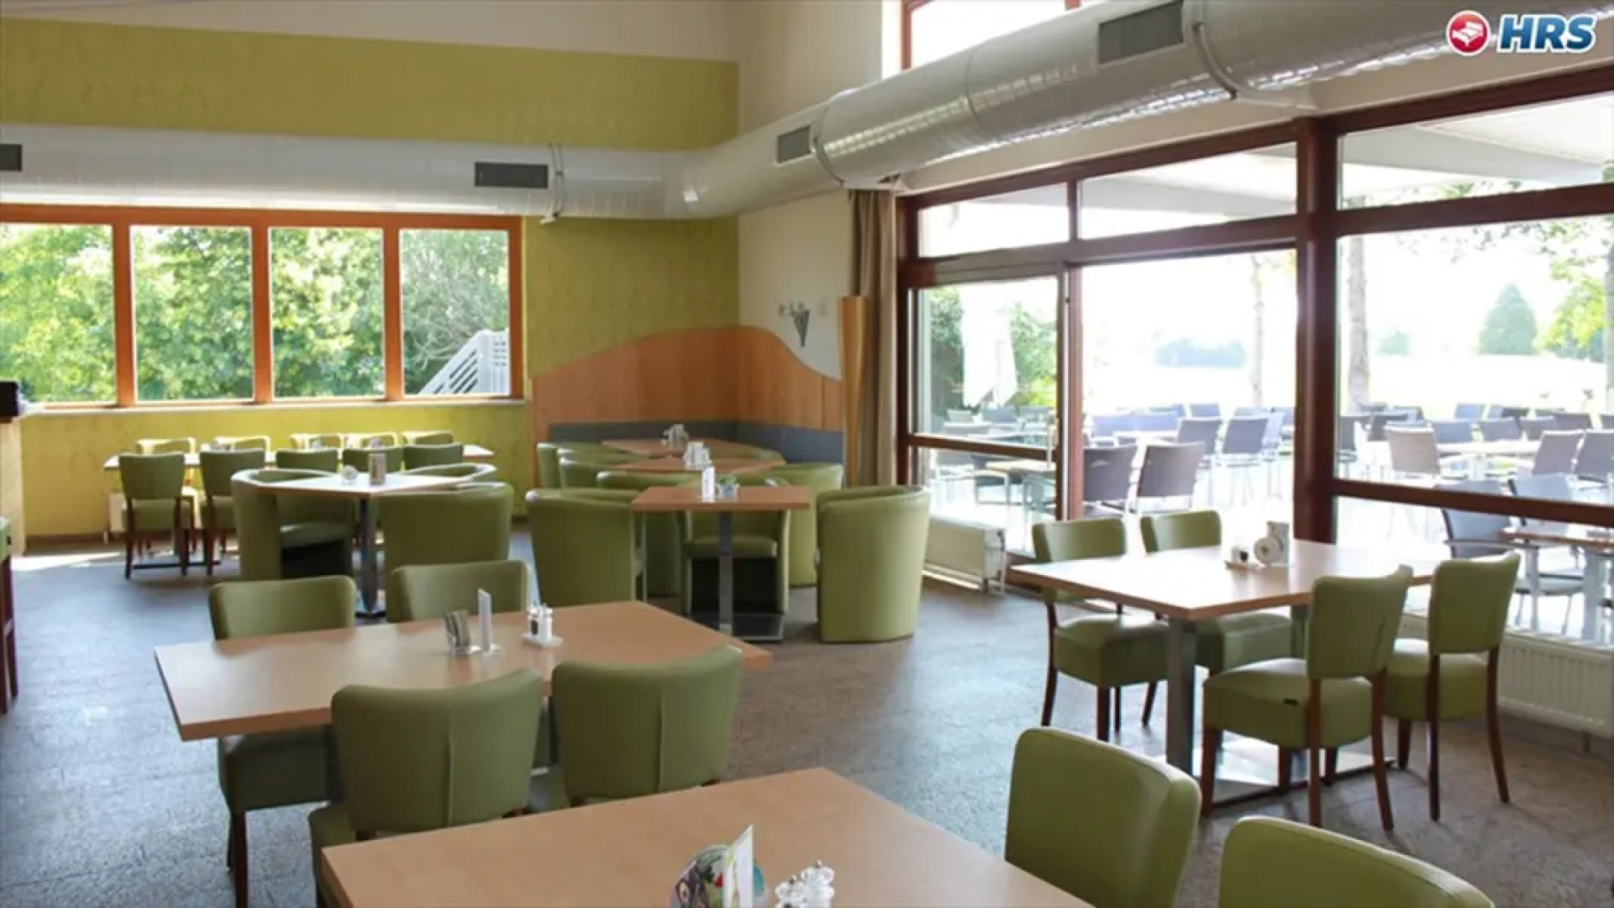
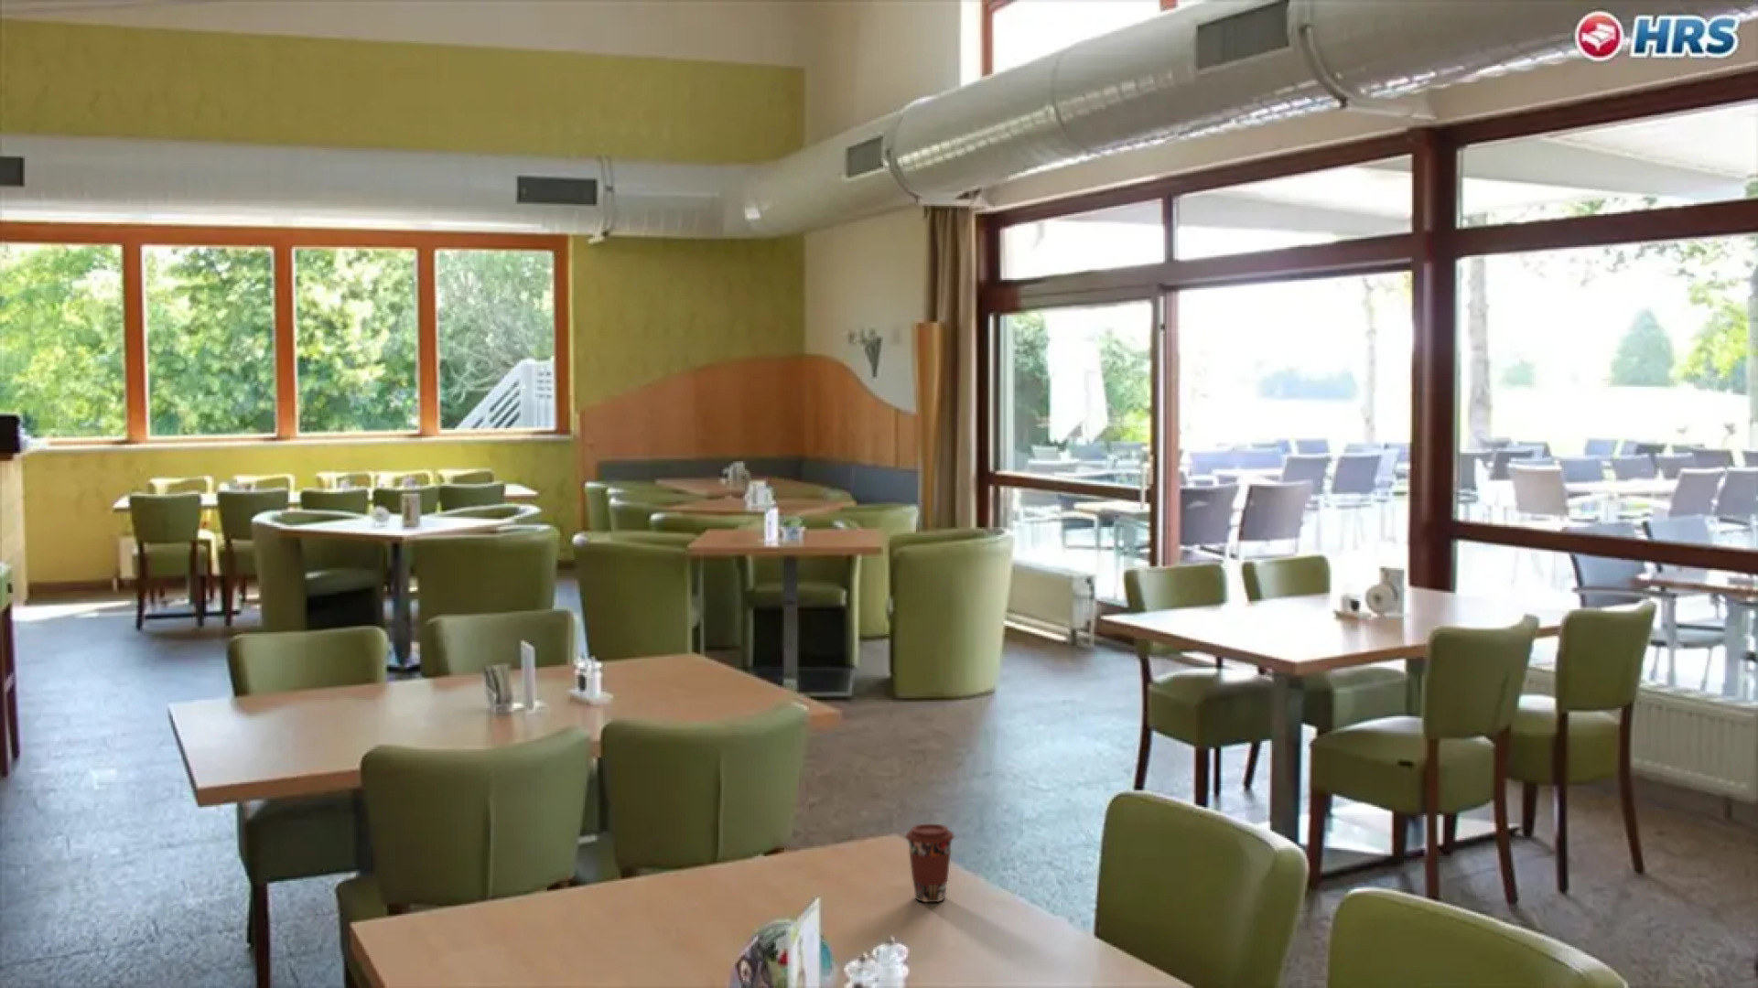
+ coffee cup [904,823,955,902]
